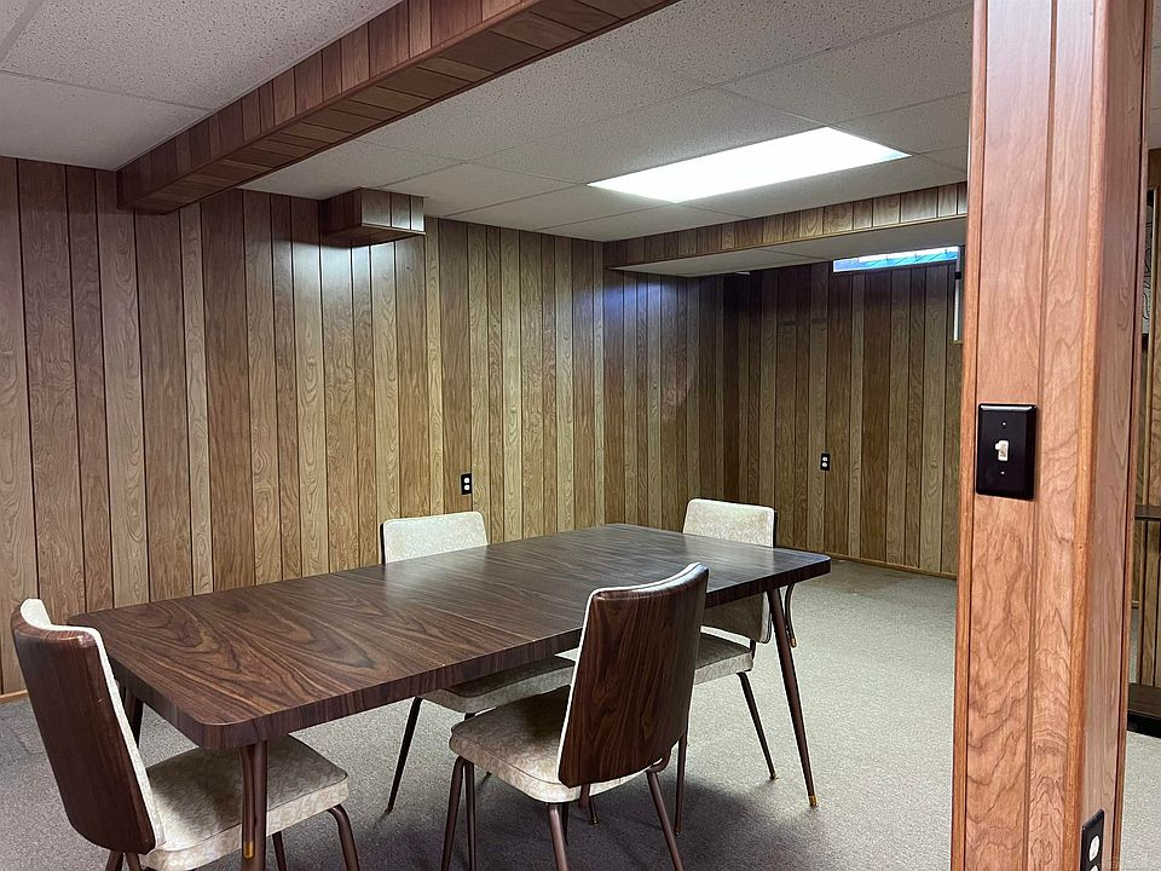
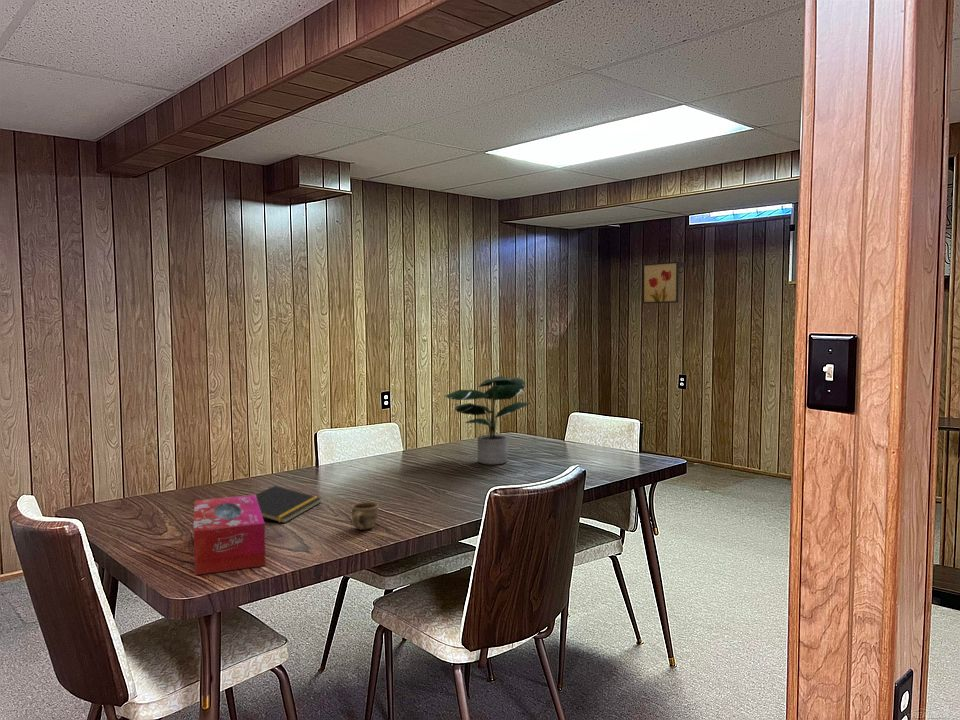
+ wall art [641,261,680,305]
+ tissue box [193,494,267,576]
+ notepad [254,485,323,524]
+ cup [351,501,380,531]
+ potted plant [444,375,532,466]
